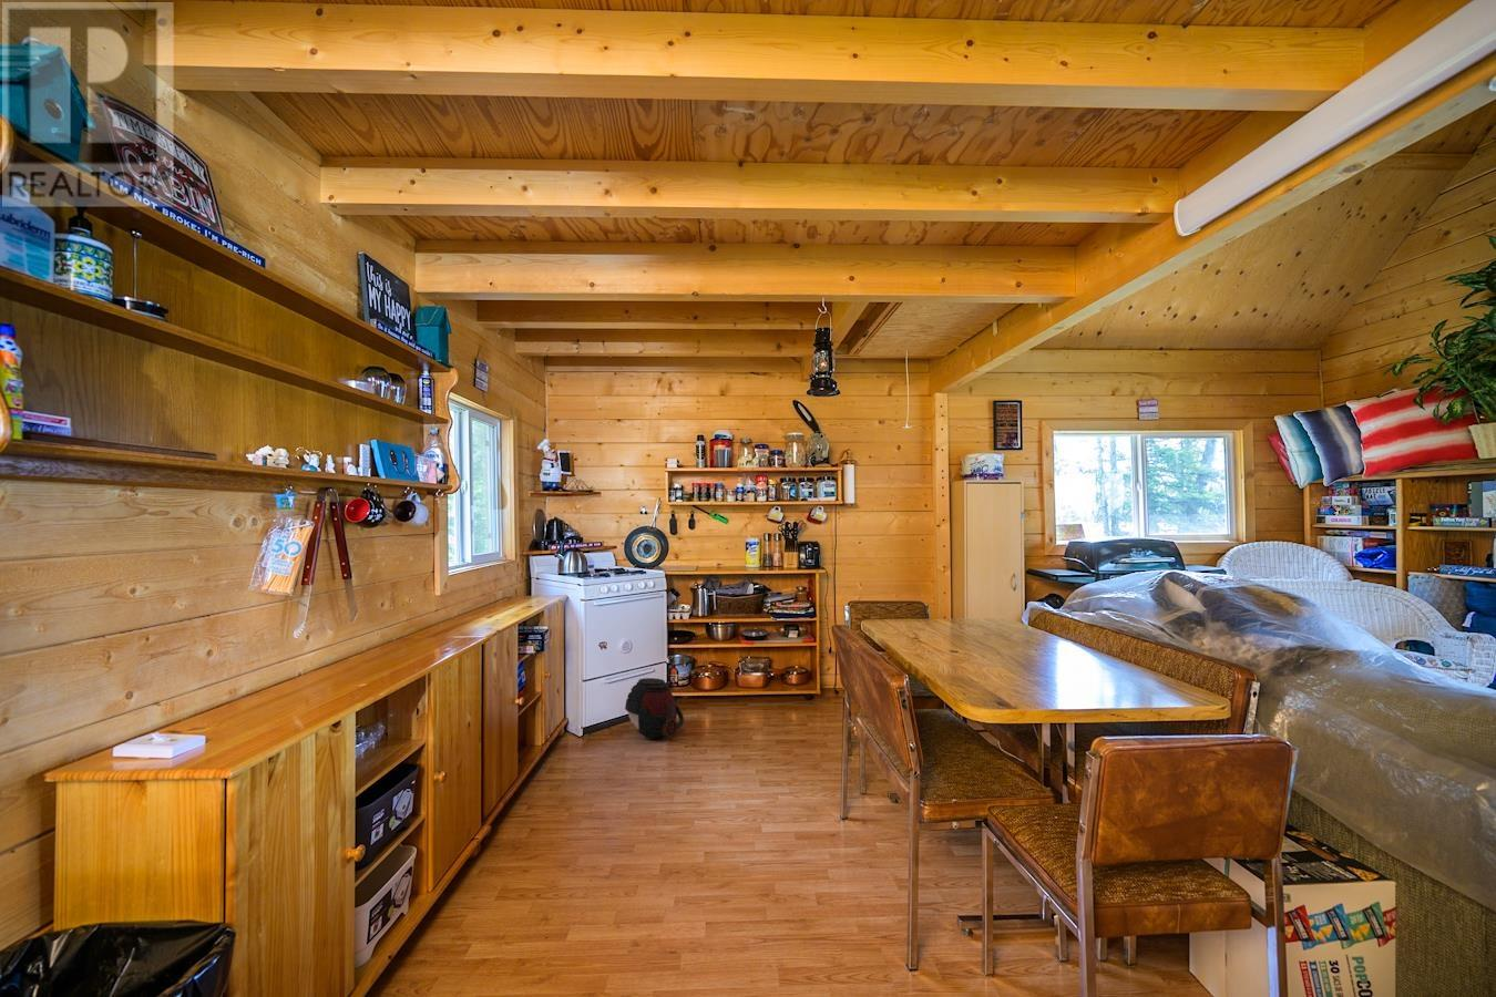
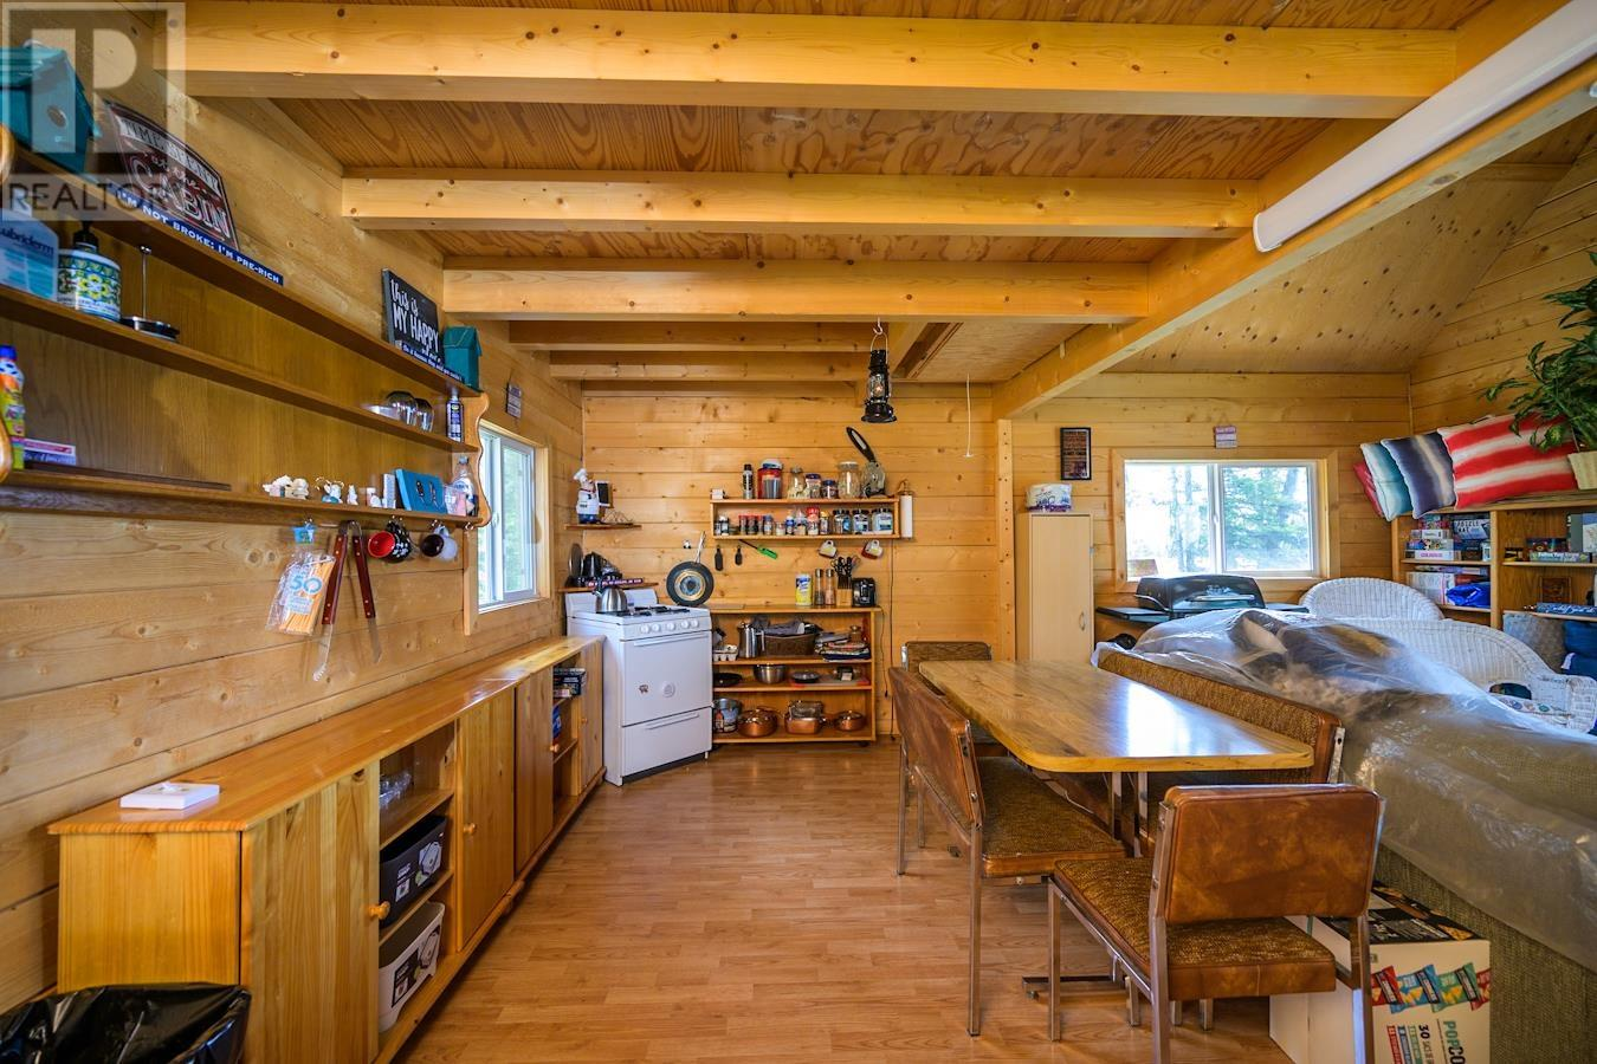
- helmet [623,677,685,739]
